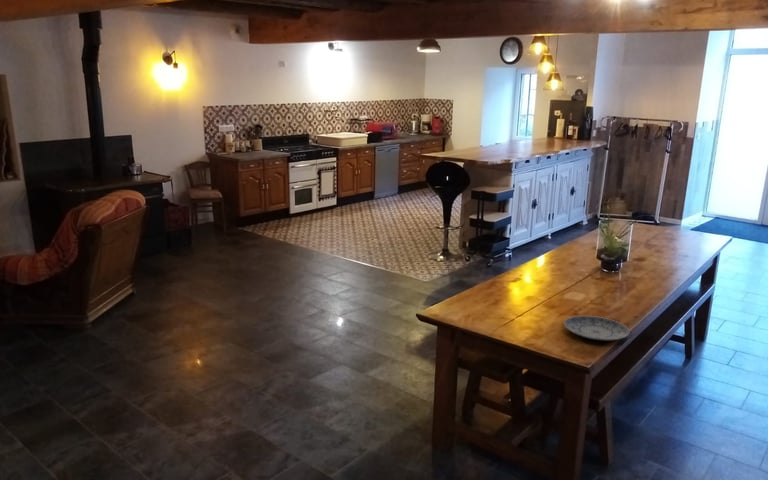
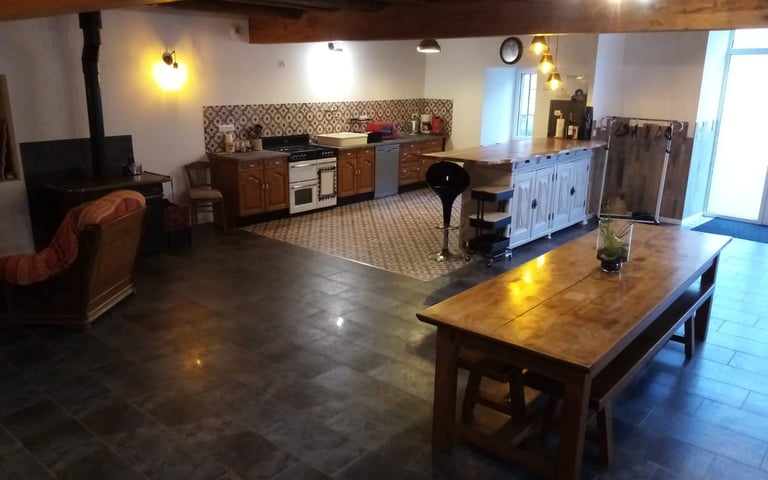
- plate [563,315,631,342]
